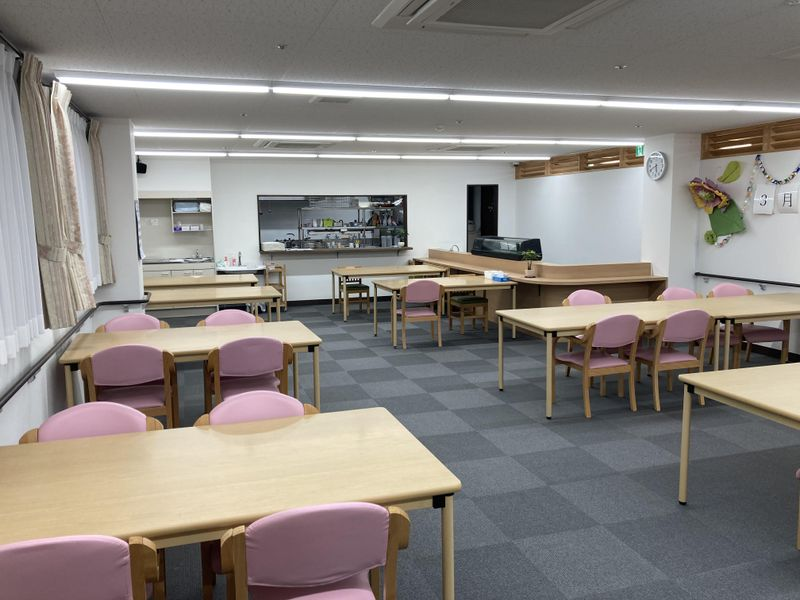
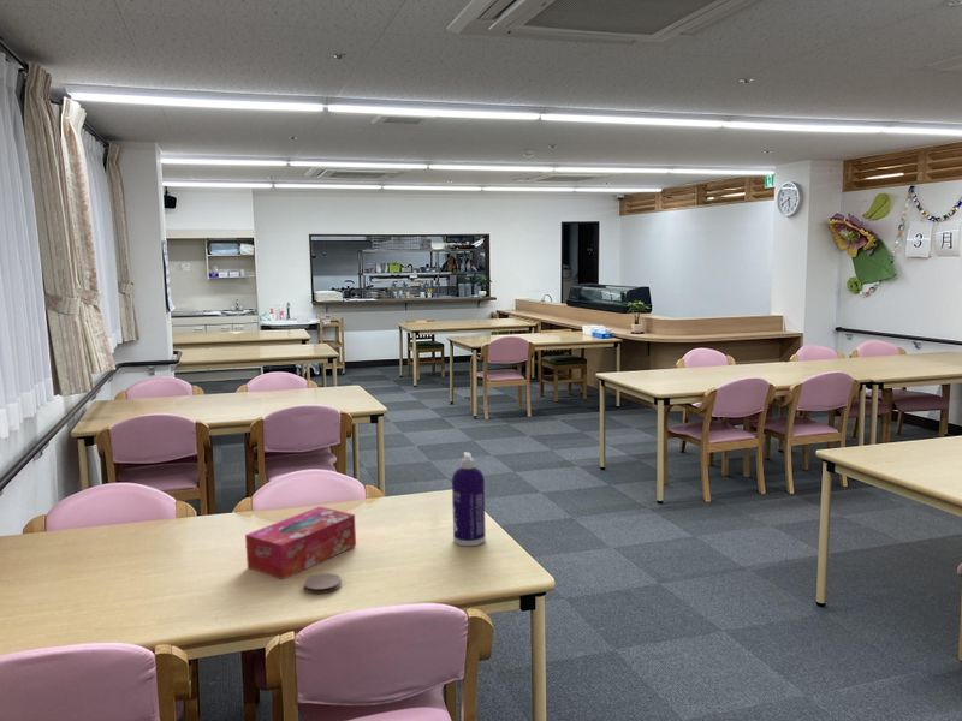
+ tissue box [244,506,357,580]
+ spray bottle [451,451,487,547]
+ coaster [303,572,343,595]
